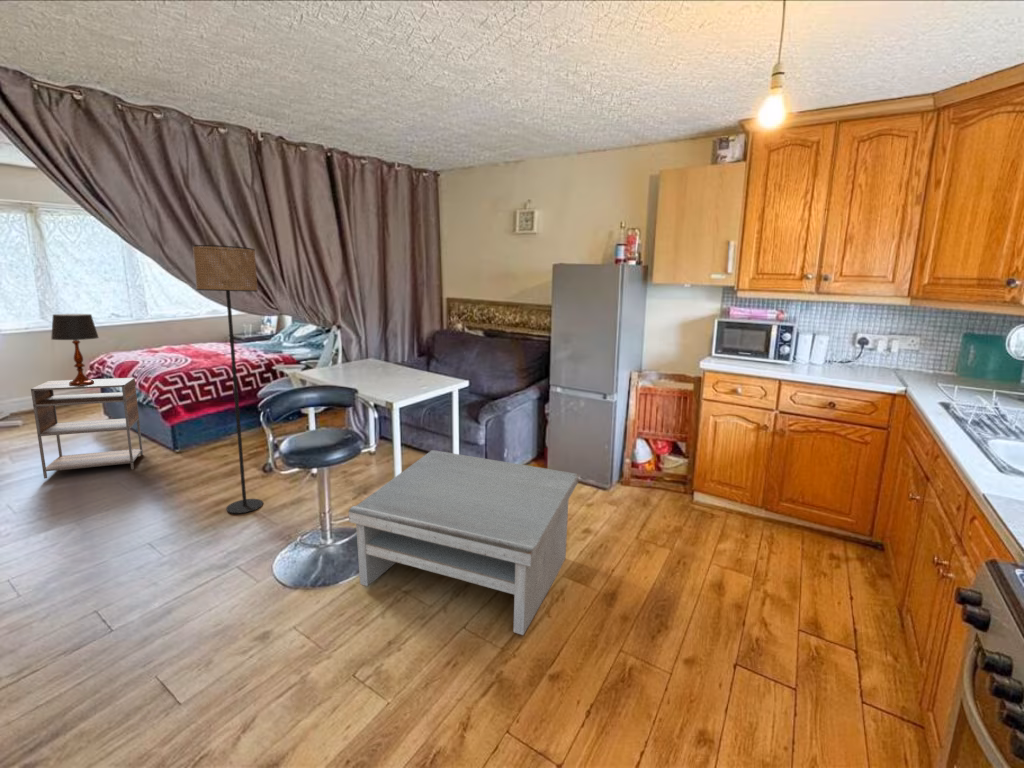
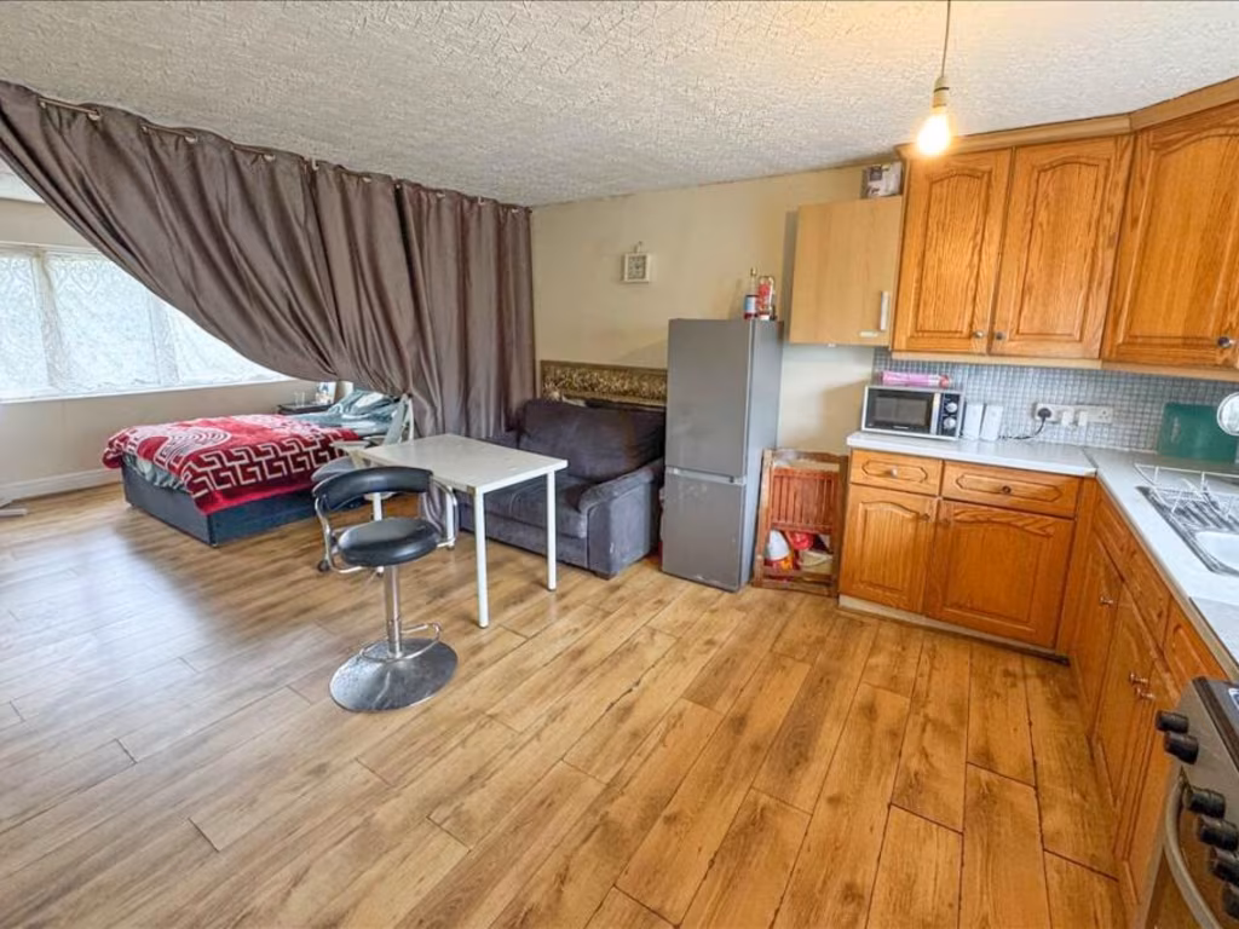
- coffee table [348,449,580,636]
- nightstand [30,377,144,480]
- table lamp [50,313,100,386]
- floor lamp [191,244,264,515]
